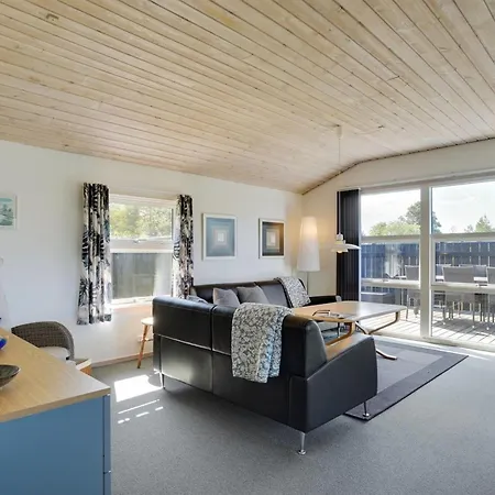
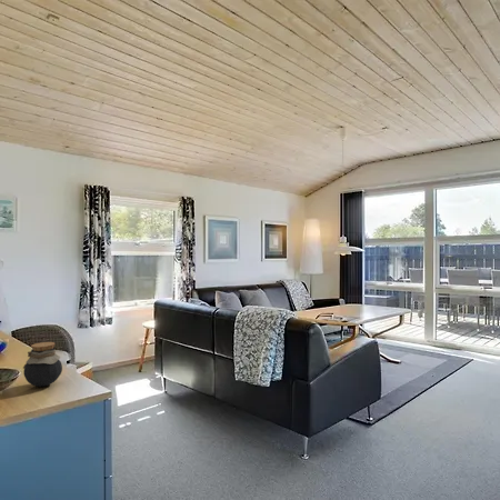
+ jar [22,341,63,388]
